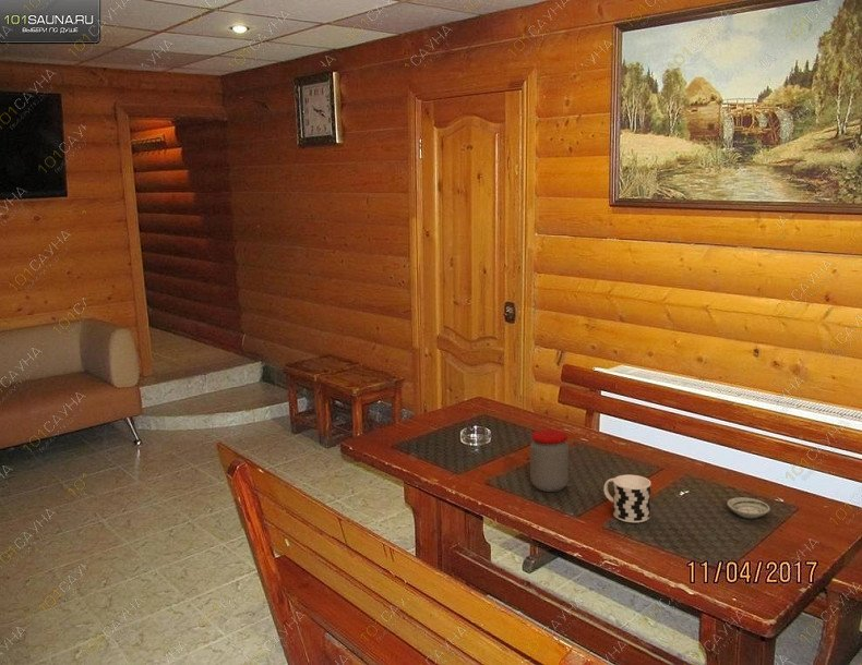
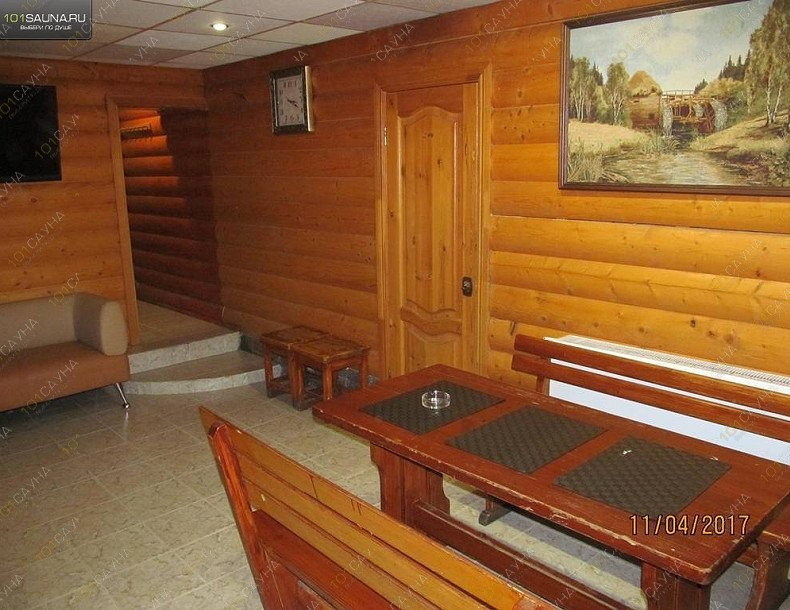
- cup [602,474,653,523]
- jar [529,428,570,493]
- saucer [727,496,771,519]
